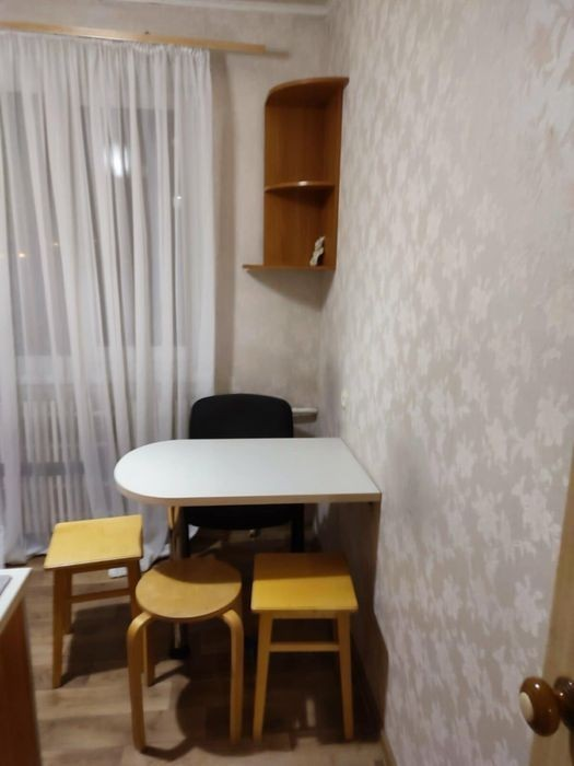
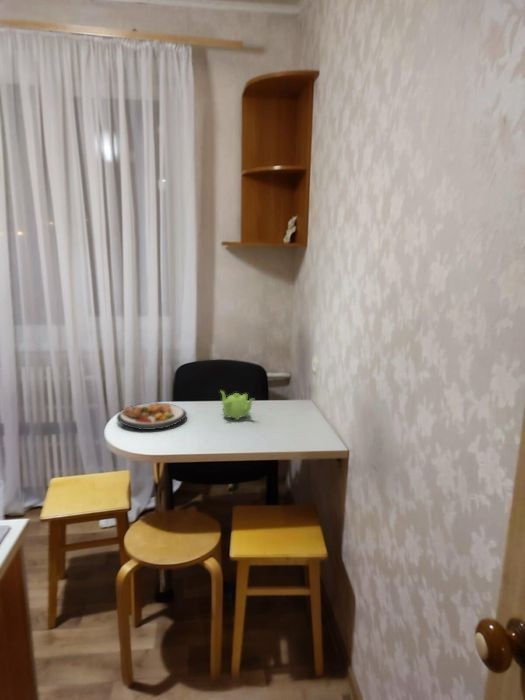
+ teapot [219,390,255,421]
+ plate [116,401,188,431]
